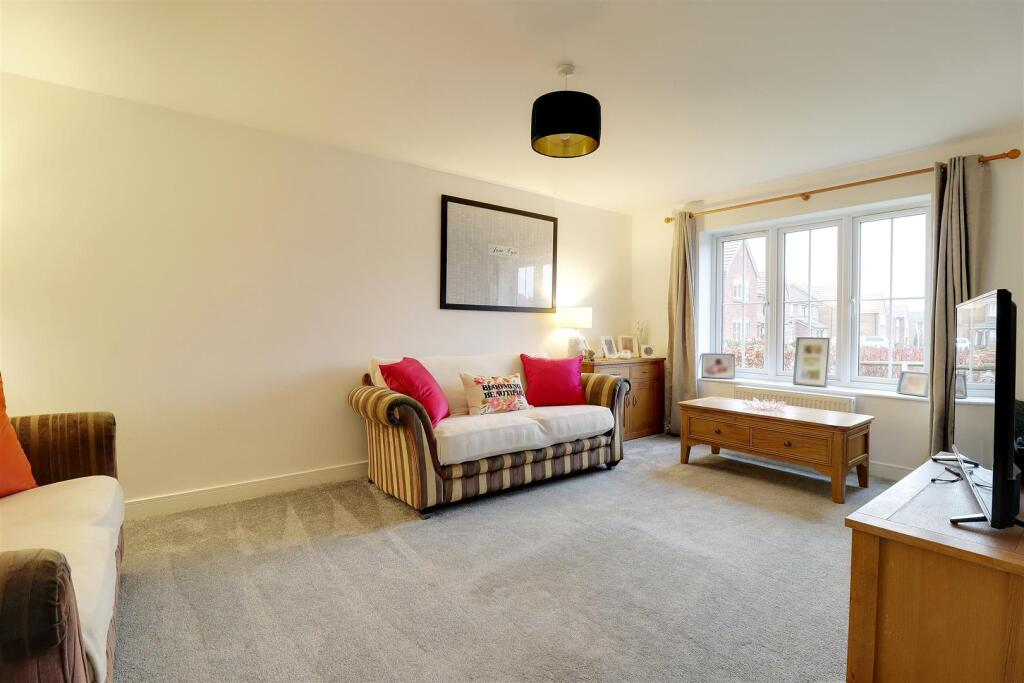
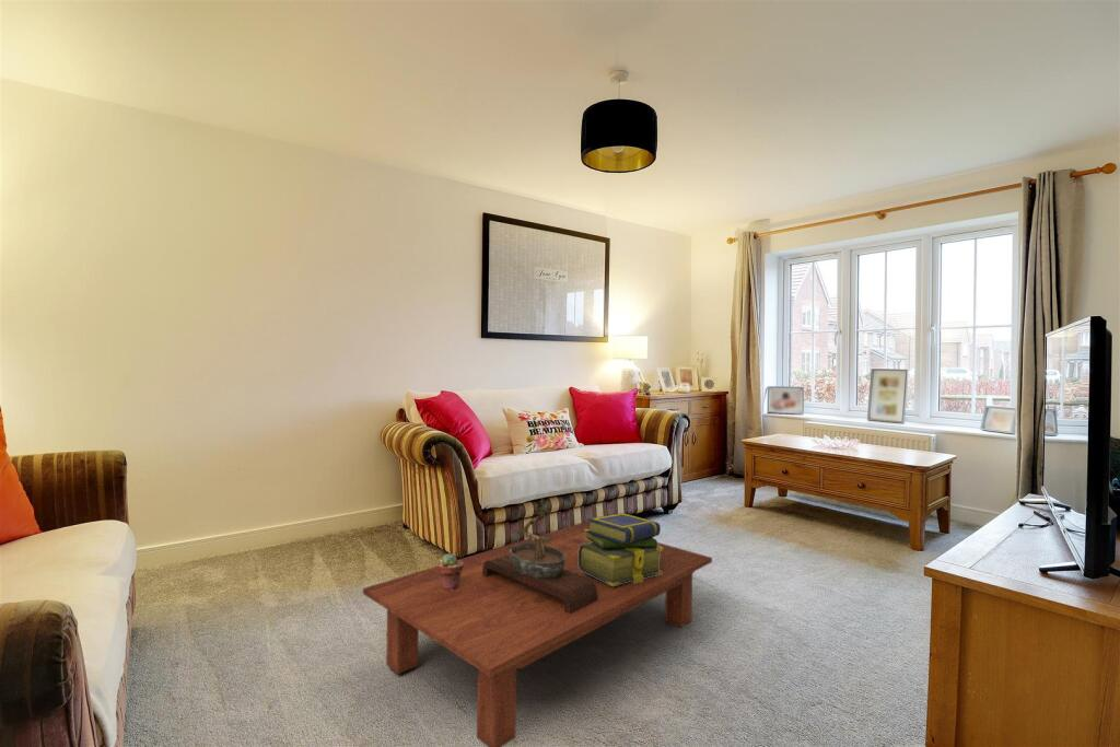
+ coffee table [362,521,713,747]
+ bonsai tree [482,498,598,614]
+ potted succulent [436,552,464,591]
+ stack of books [579,512,663,586]
